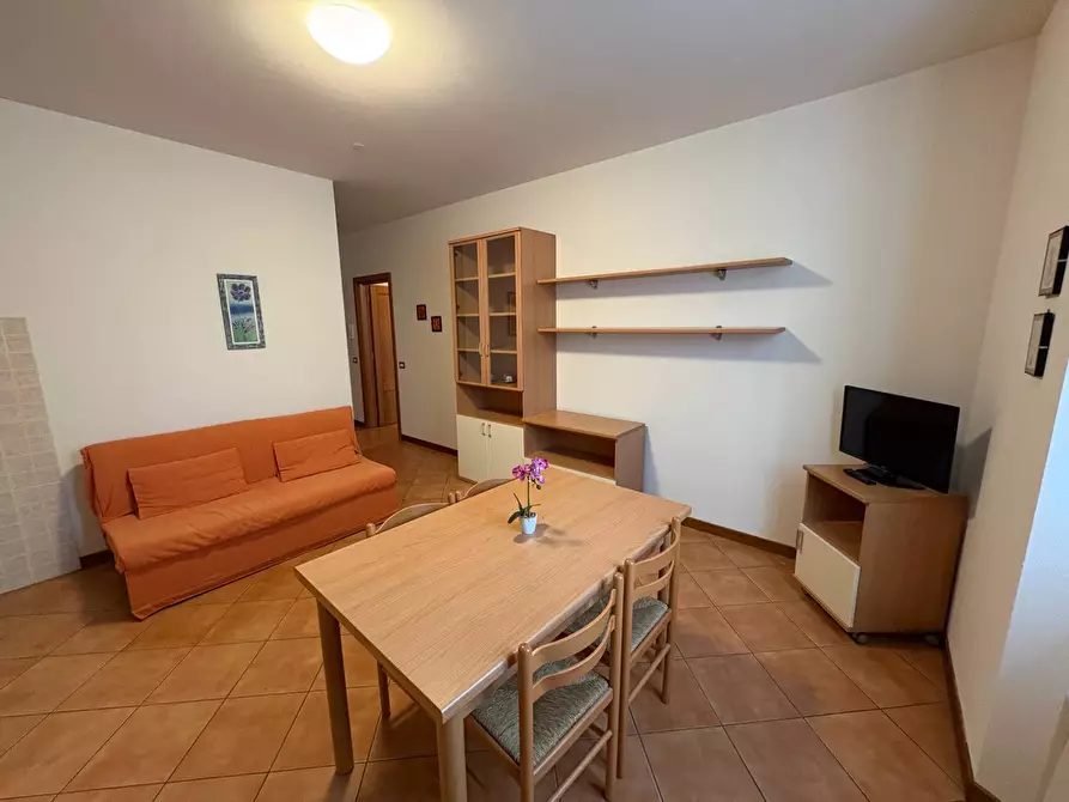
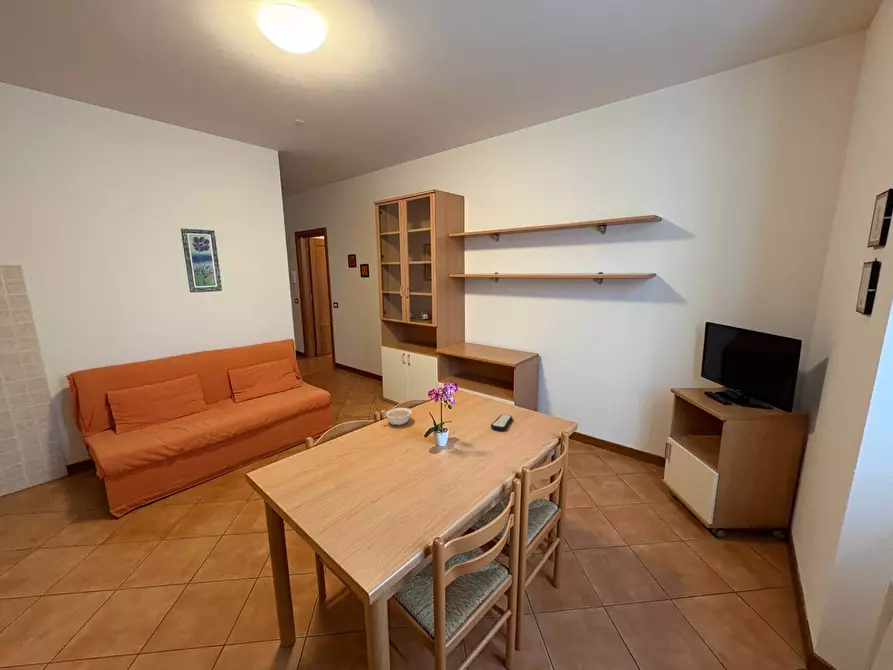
+ remote control [490,413,514,432]
+ legume [379,407,413,426]
